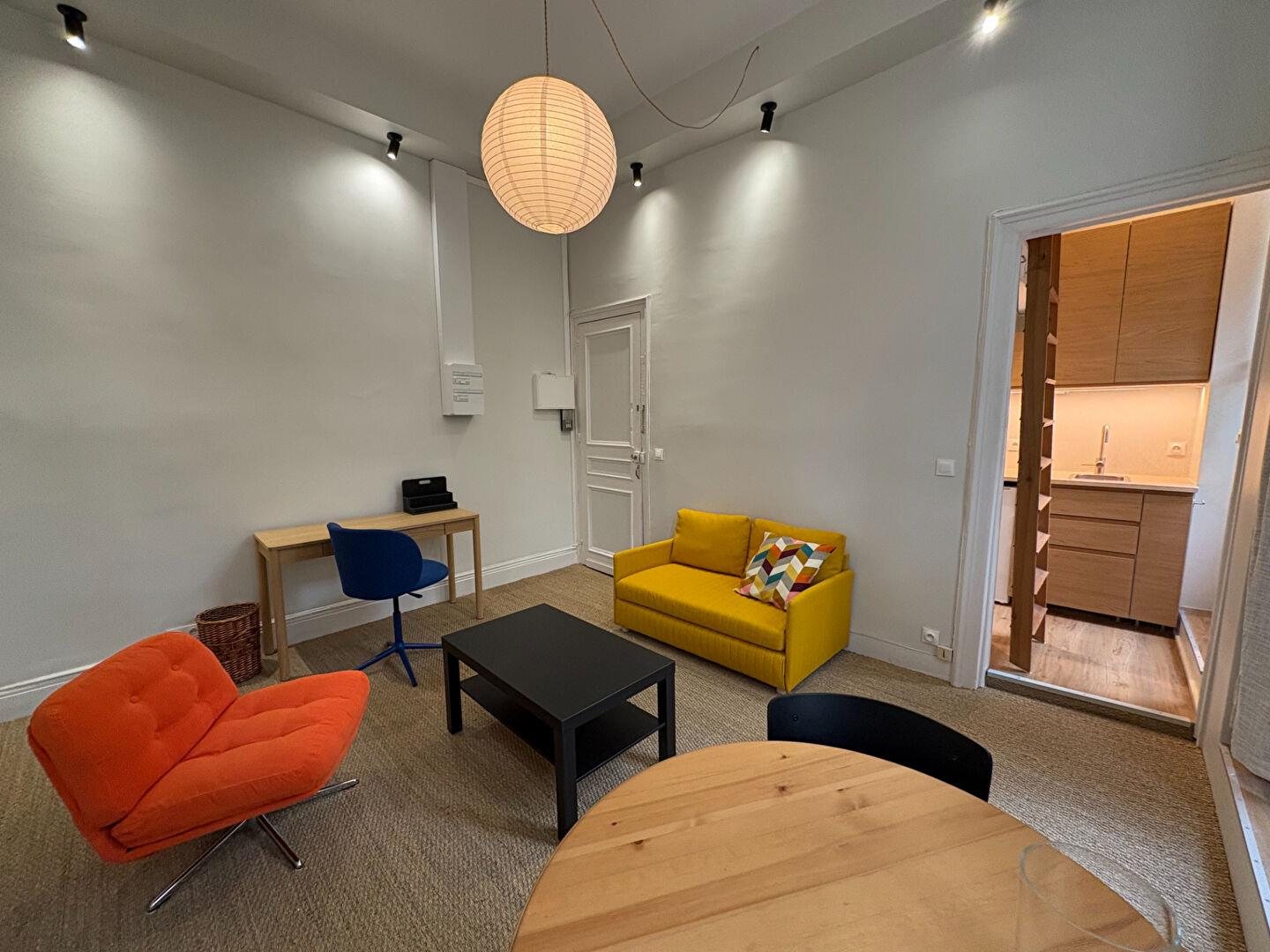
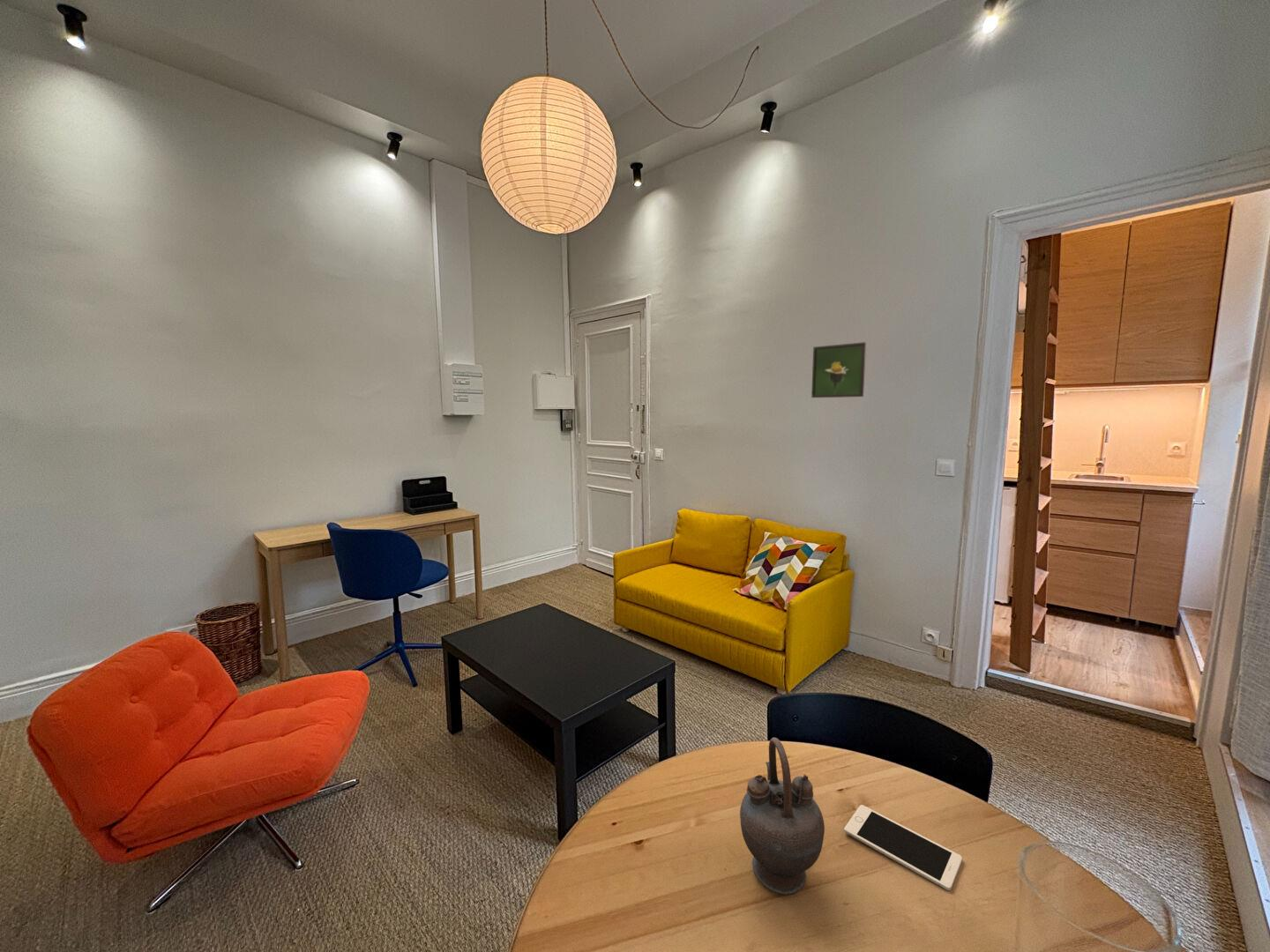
+ teapot [739,737,826,896]
+ cell phone [843,804,963,891]
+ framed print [811,341,867,398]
